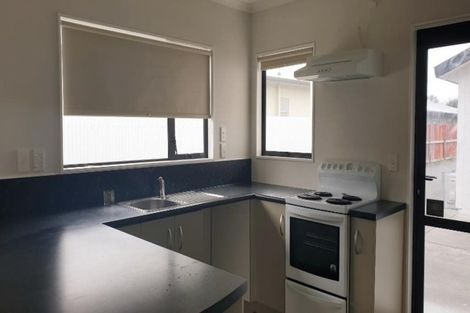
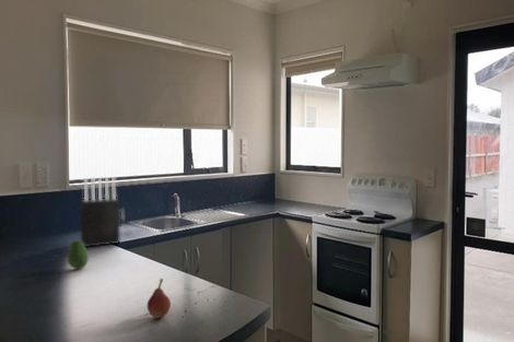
+ fruit [67,239,90,270]
+ knife block [80,176,120,248]
+ fruit [147,278,172,319]
